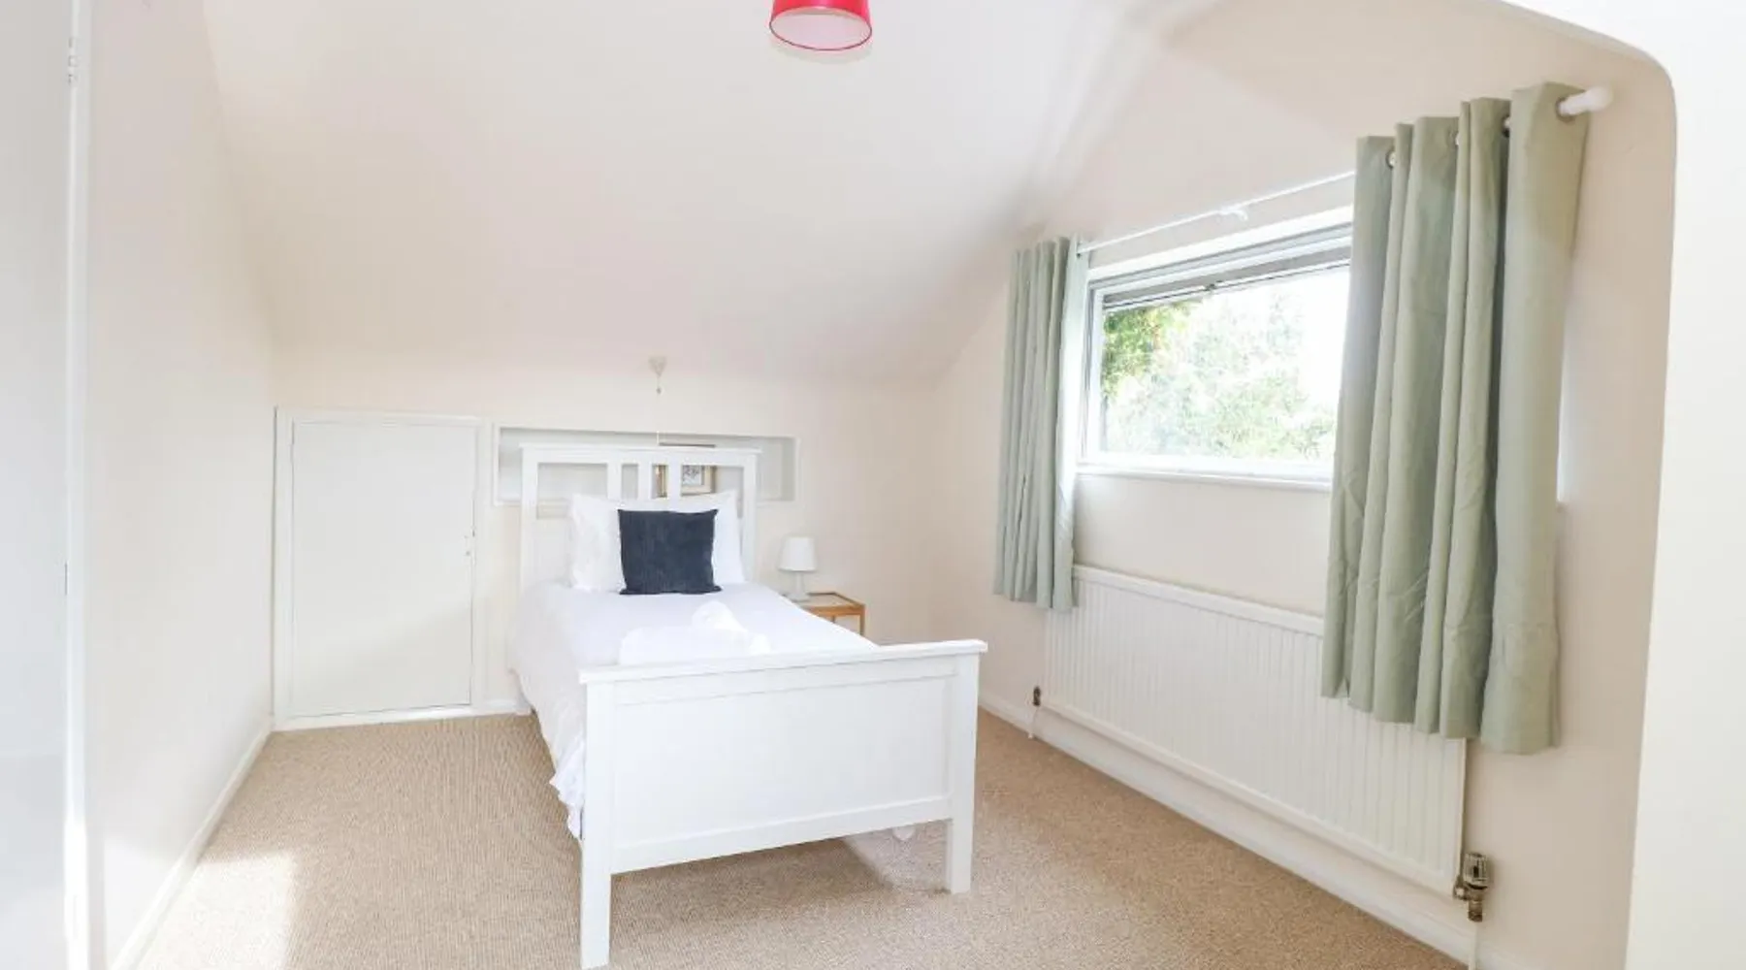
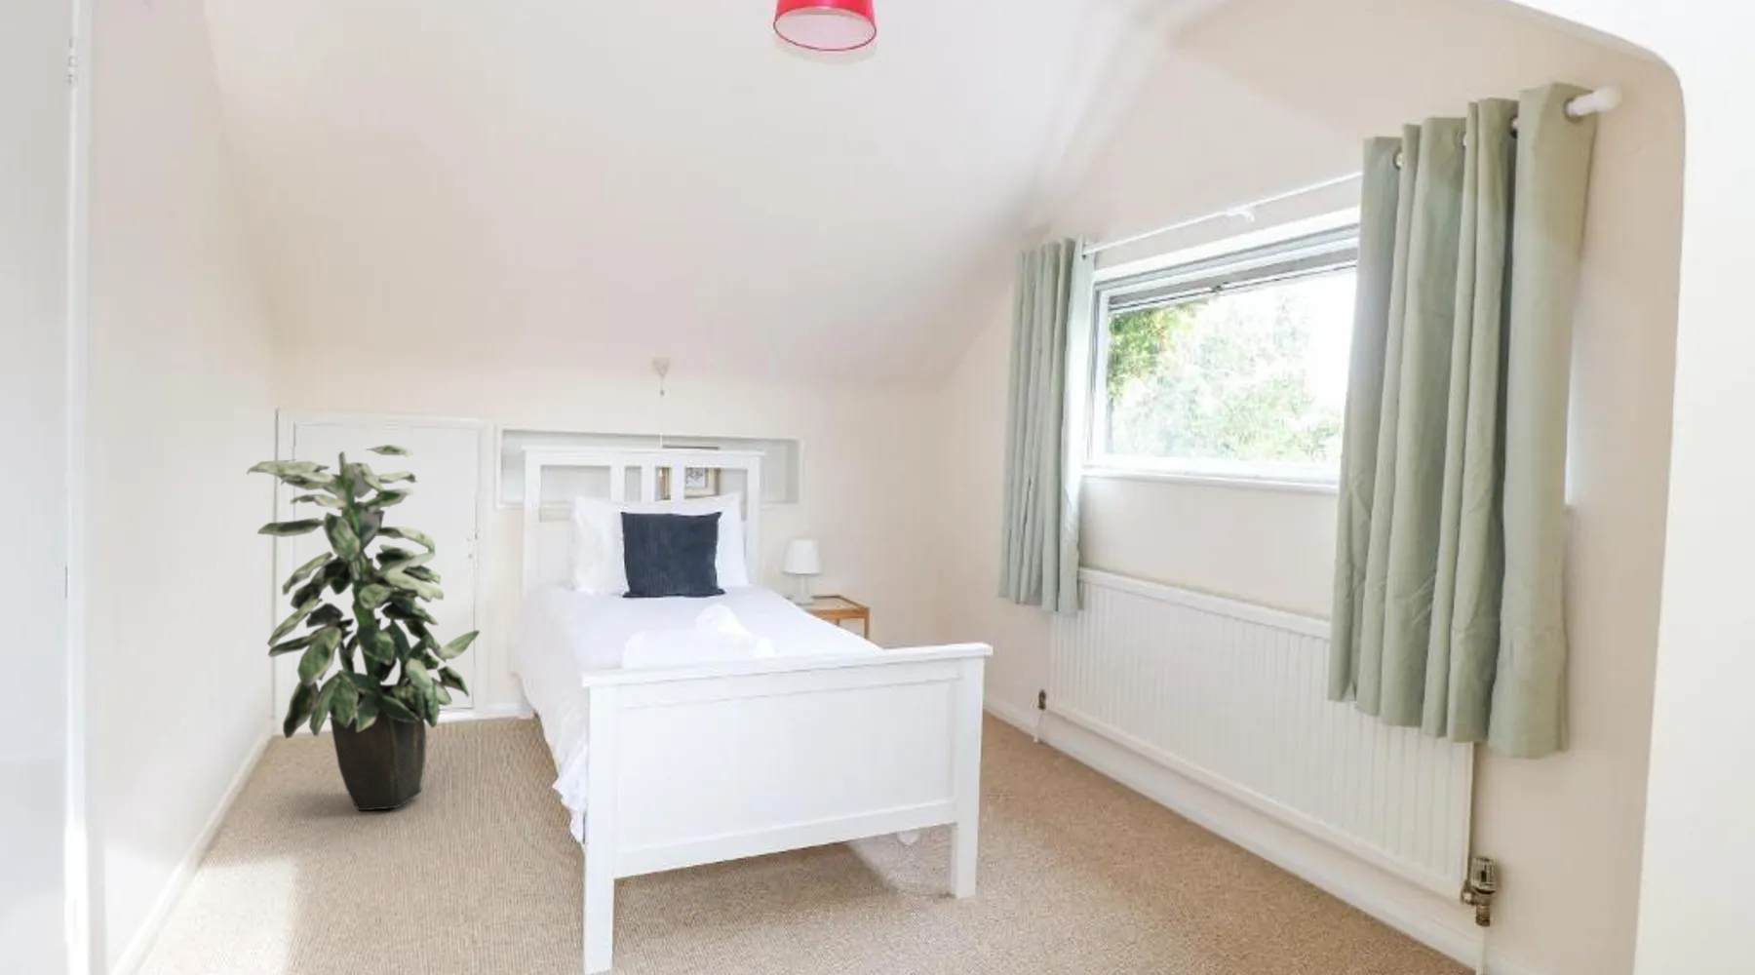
+ indoor plant [246,443,480,812]
